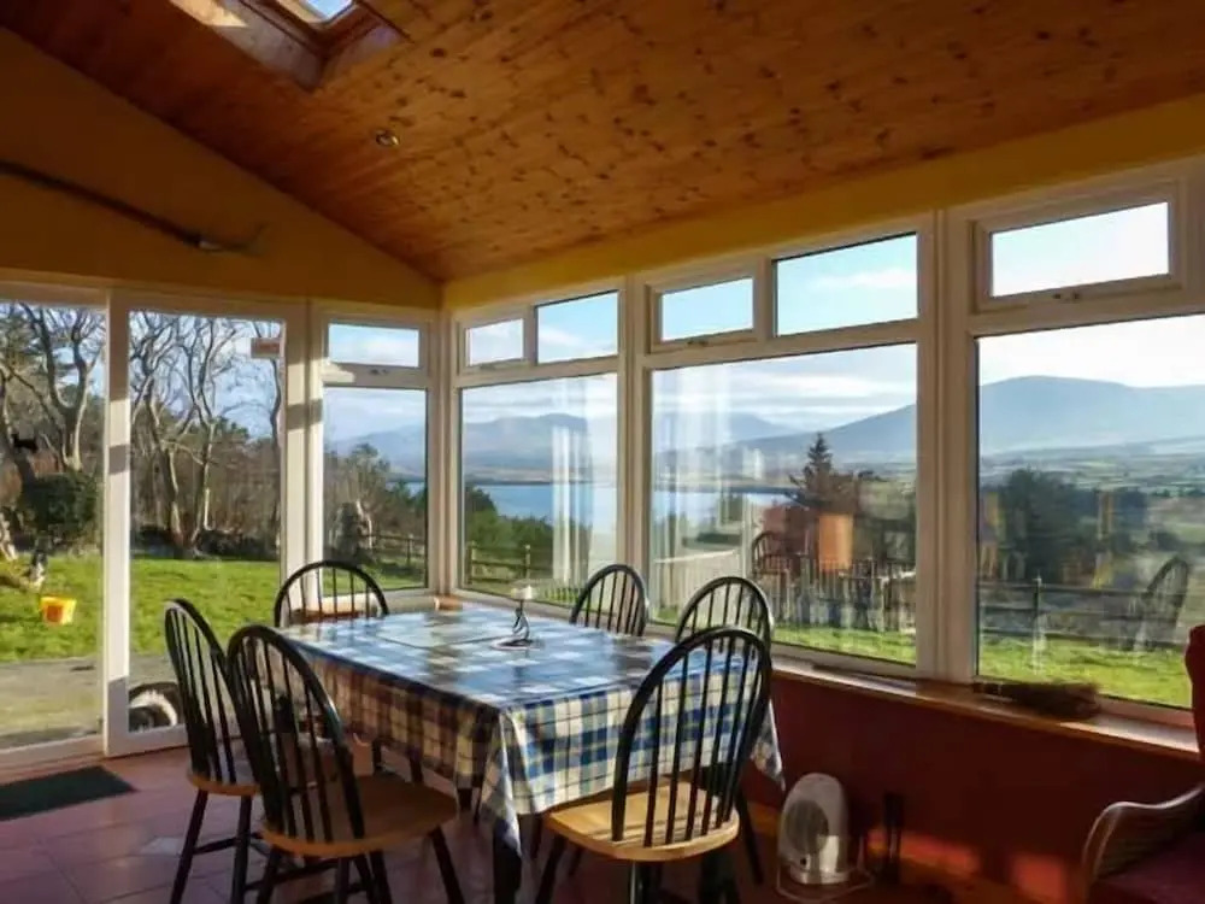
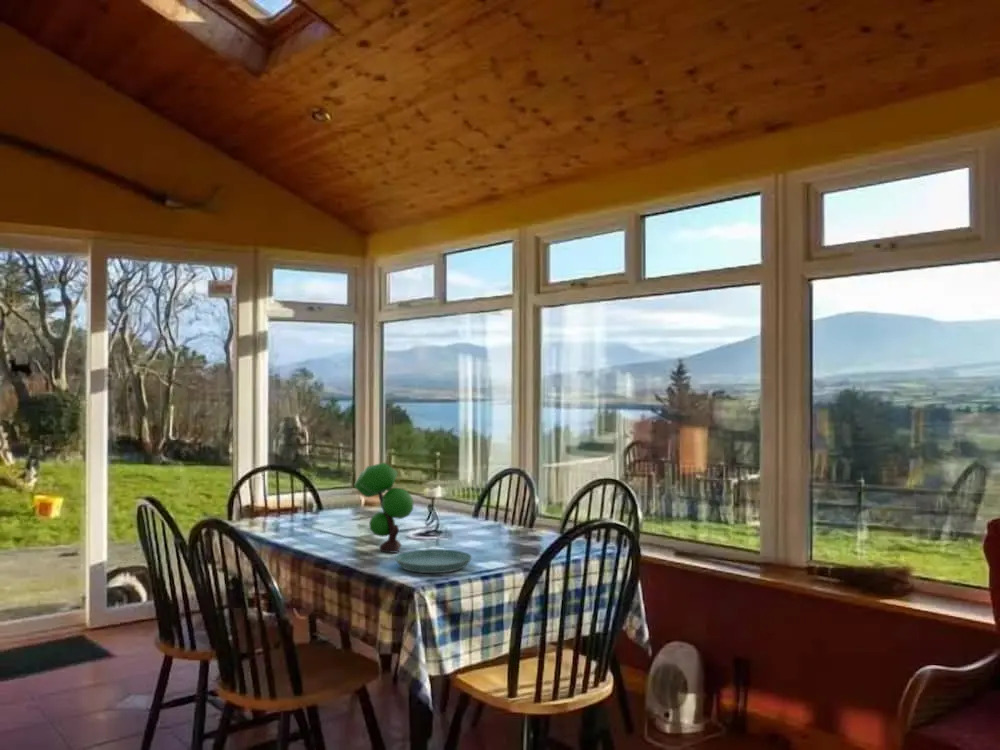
+ saucer [394,548,473,574]
+ plant [353,462,415,554]
